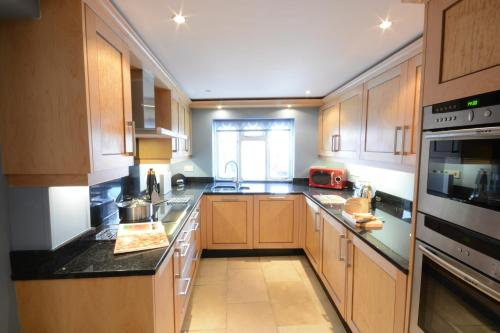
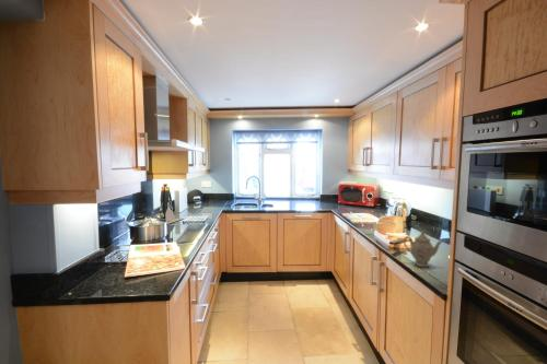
+ chinaware [403,230,444,268]
